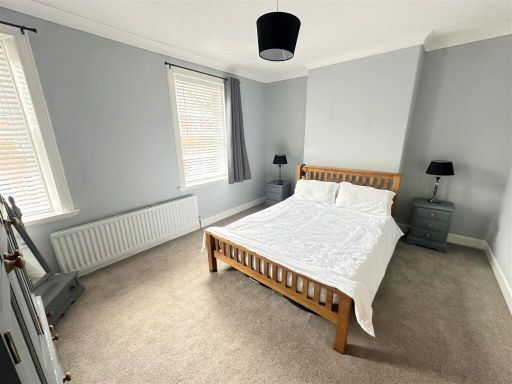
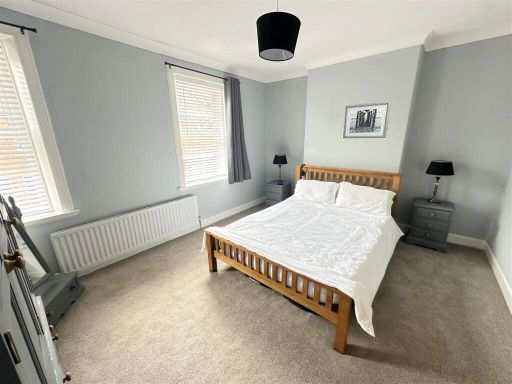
+ wall art [342,100,392,139]
